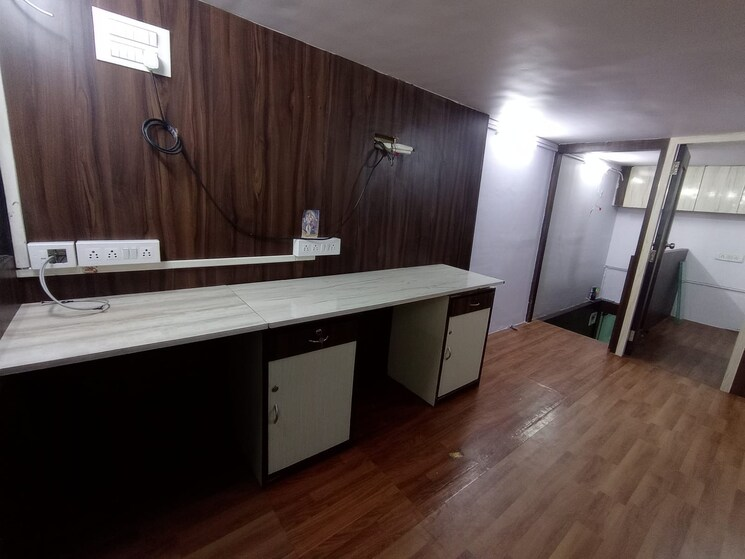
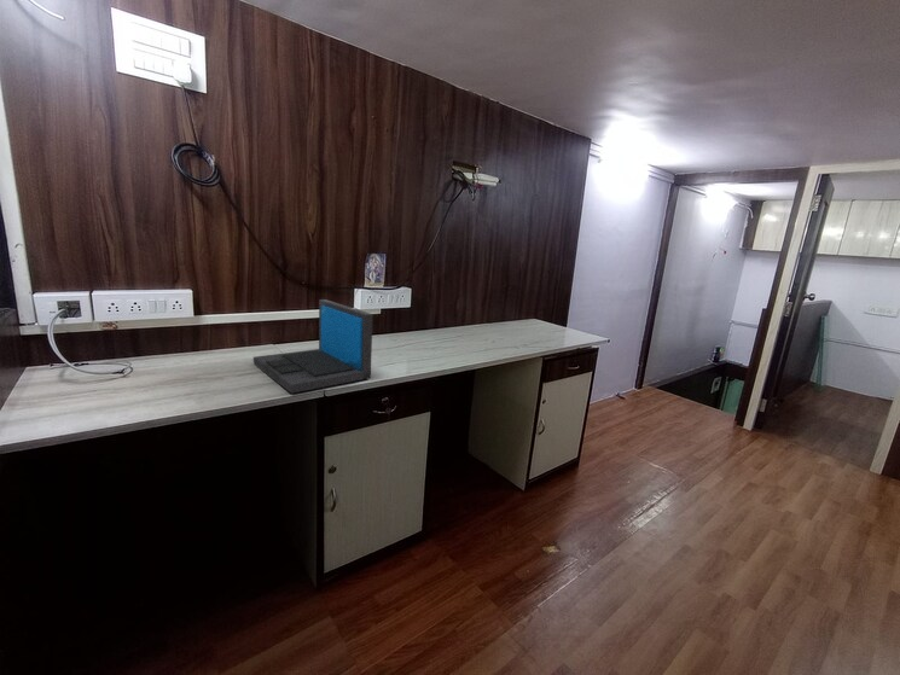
+ laptop [252,298,374,395]
